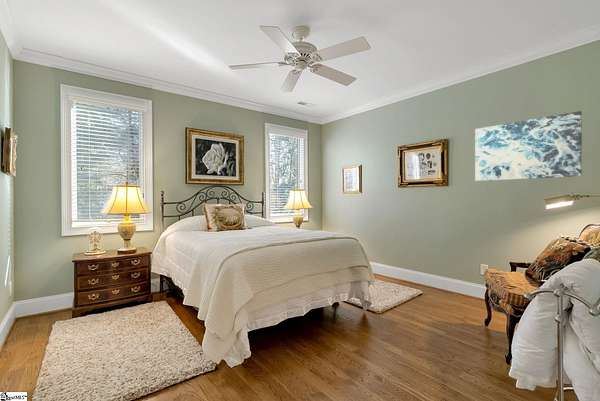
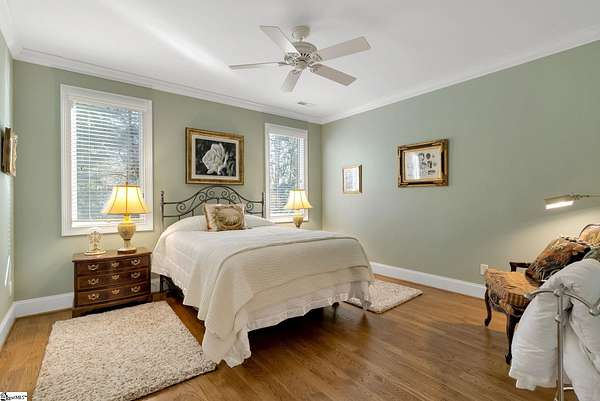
- wall art [474,110,583,182]
